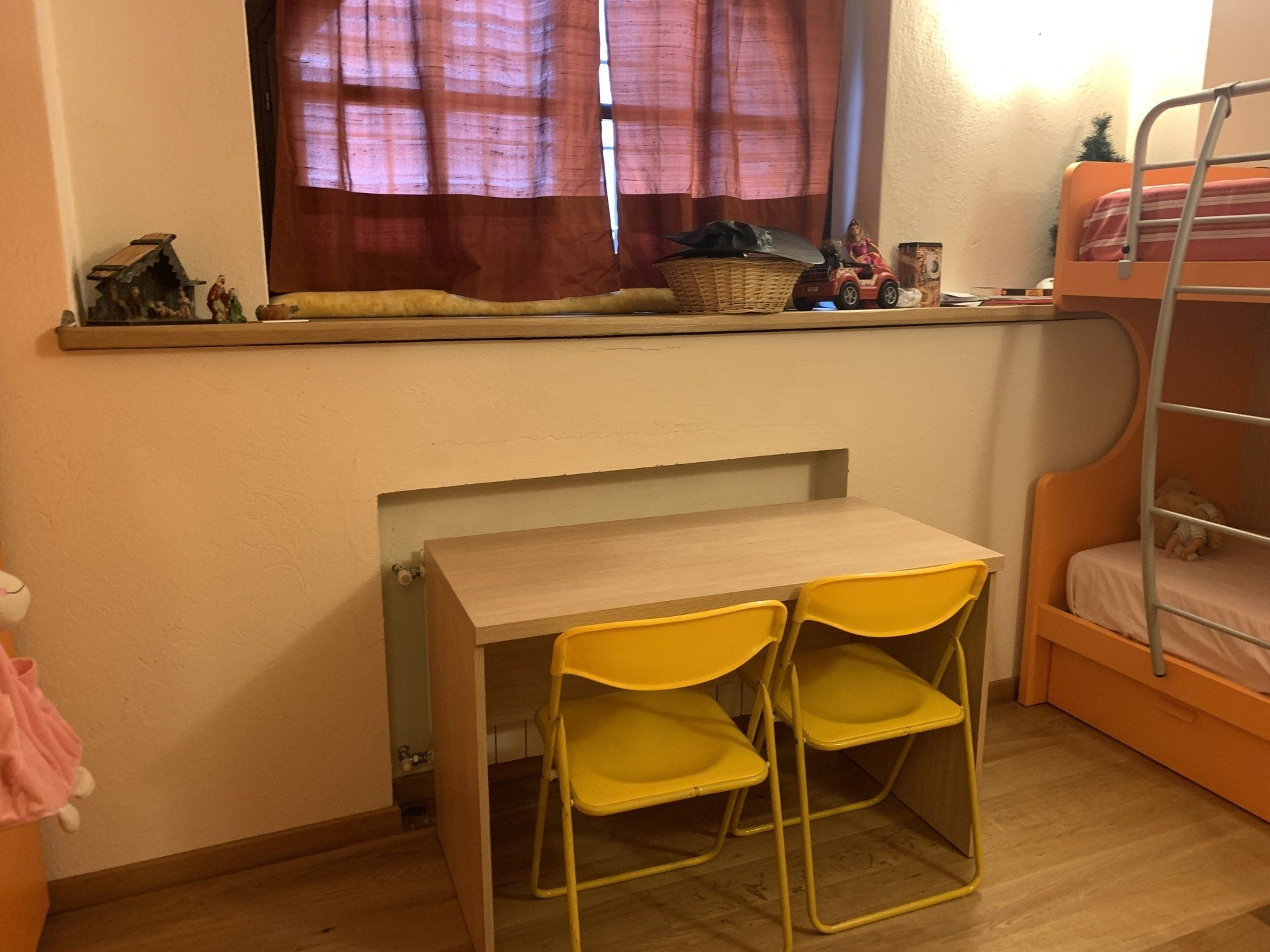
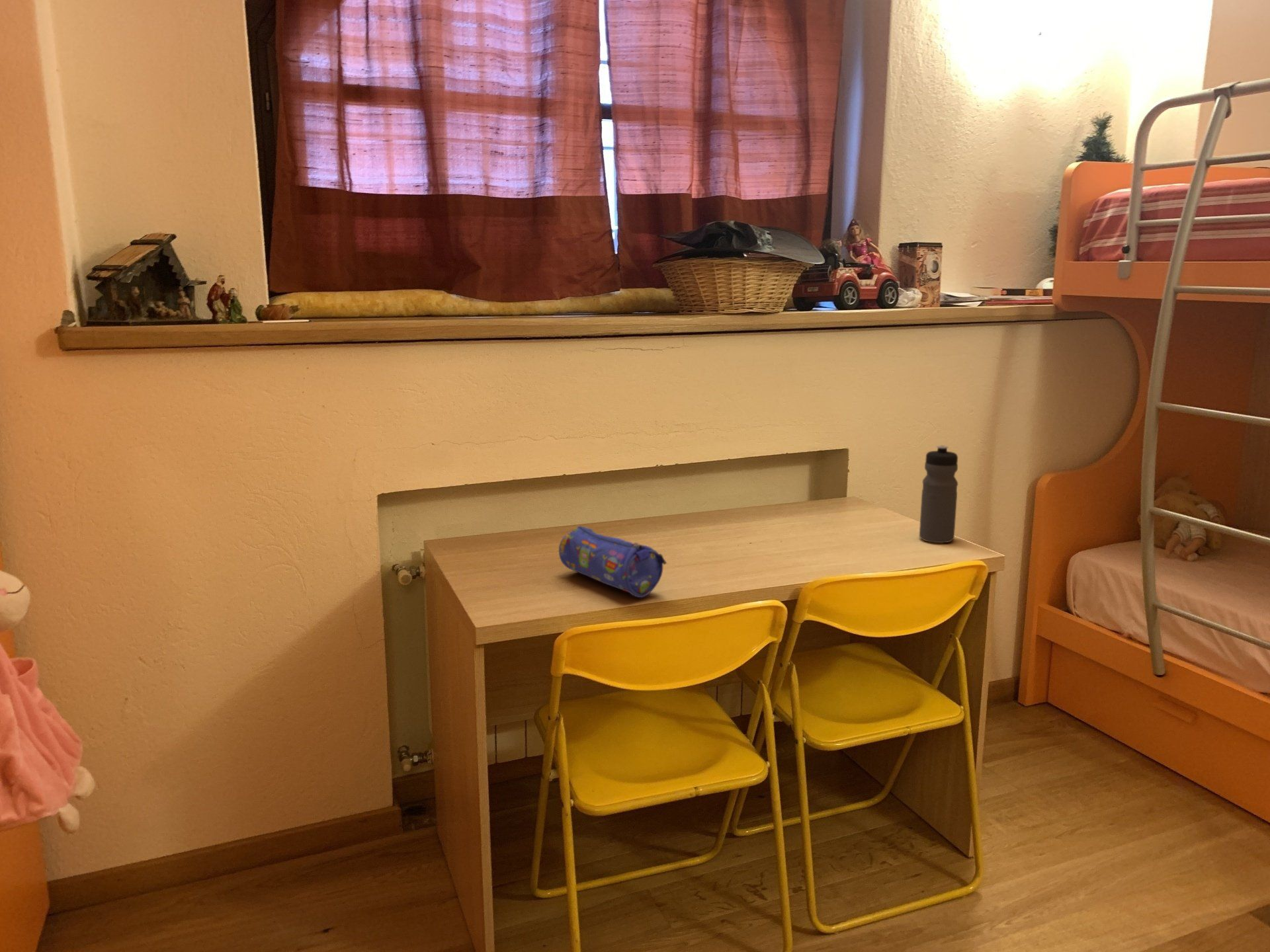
+ water bottle [919,445,958,543]
+ pencil case [558,526,667,598]
